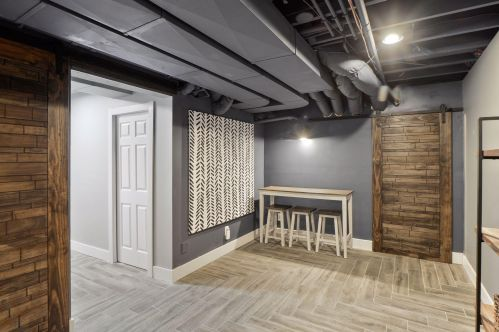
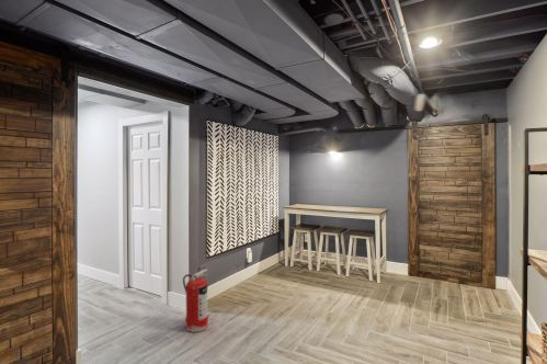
+ fire extinguisher [182,268,209,333]
